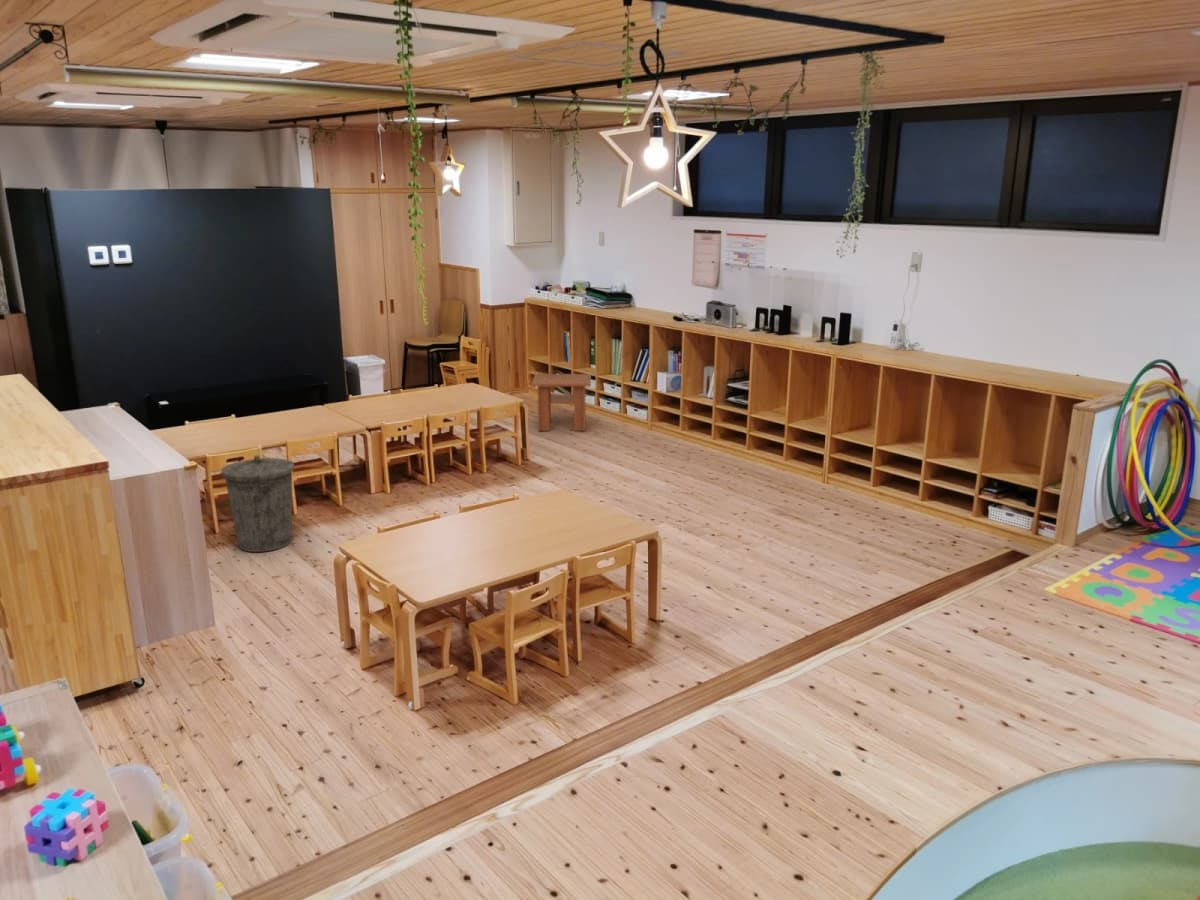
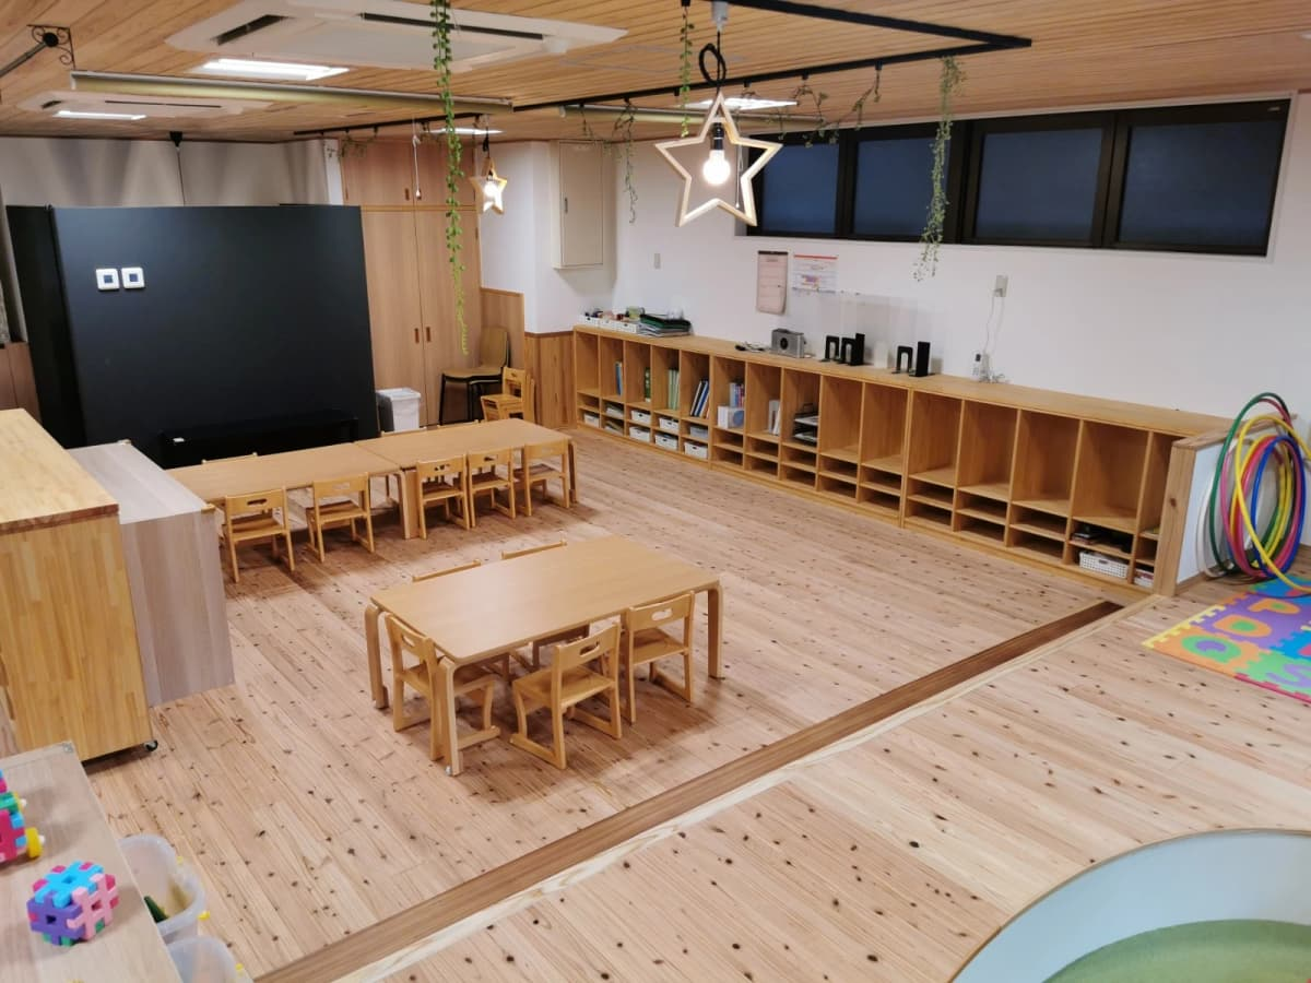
- trash can [220,454,295,553]
- coffee table [530,373,592,432]
